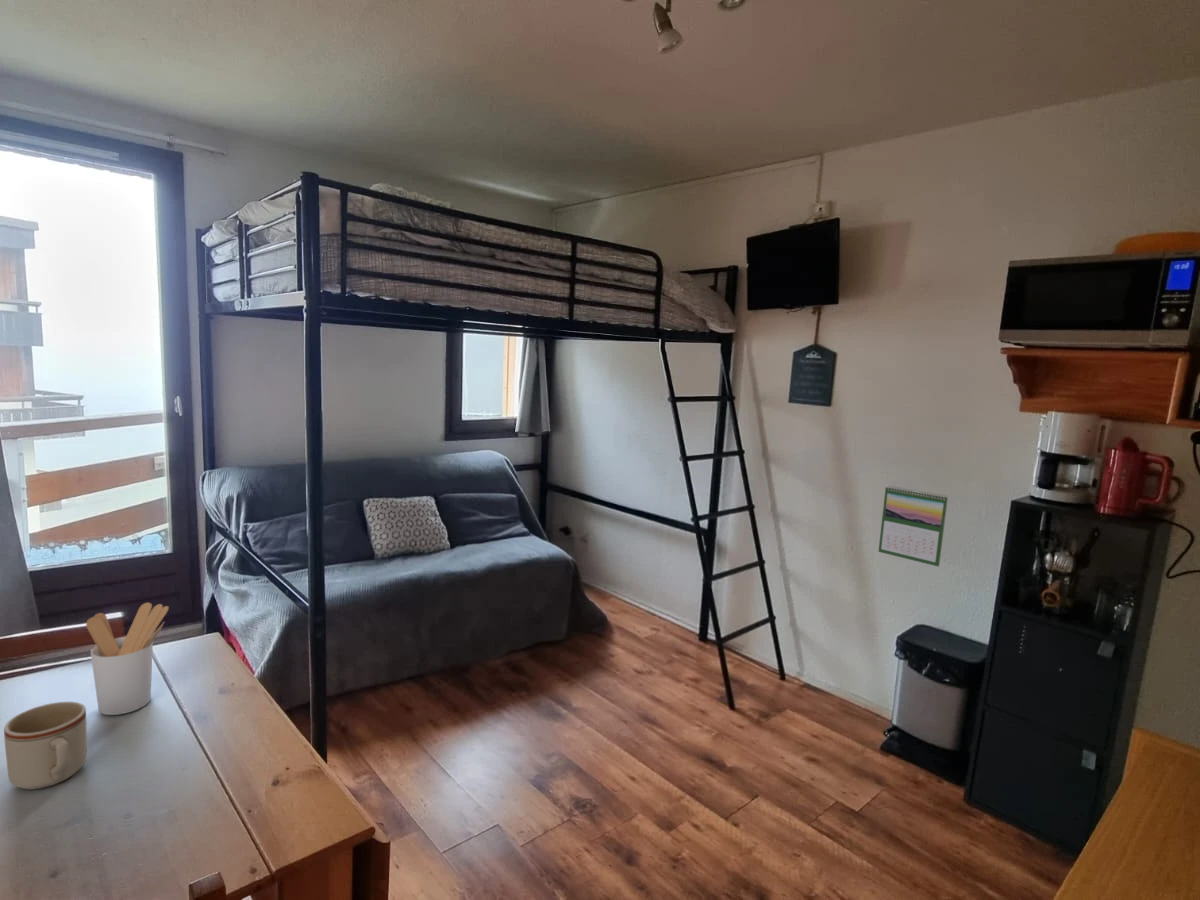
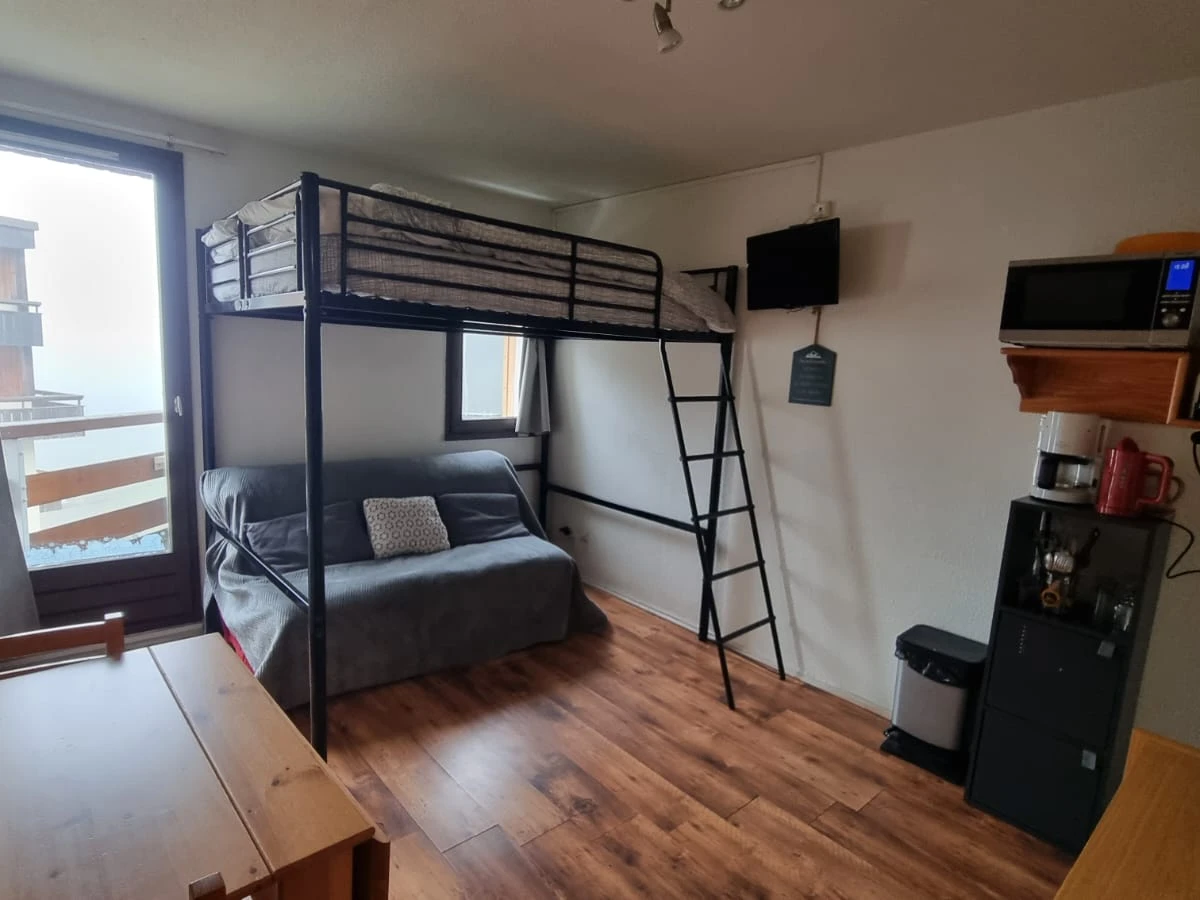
- utensil holder [85,602,170,716]
- mug [3,701,88,791]
- calendar [877,485,949,568]
